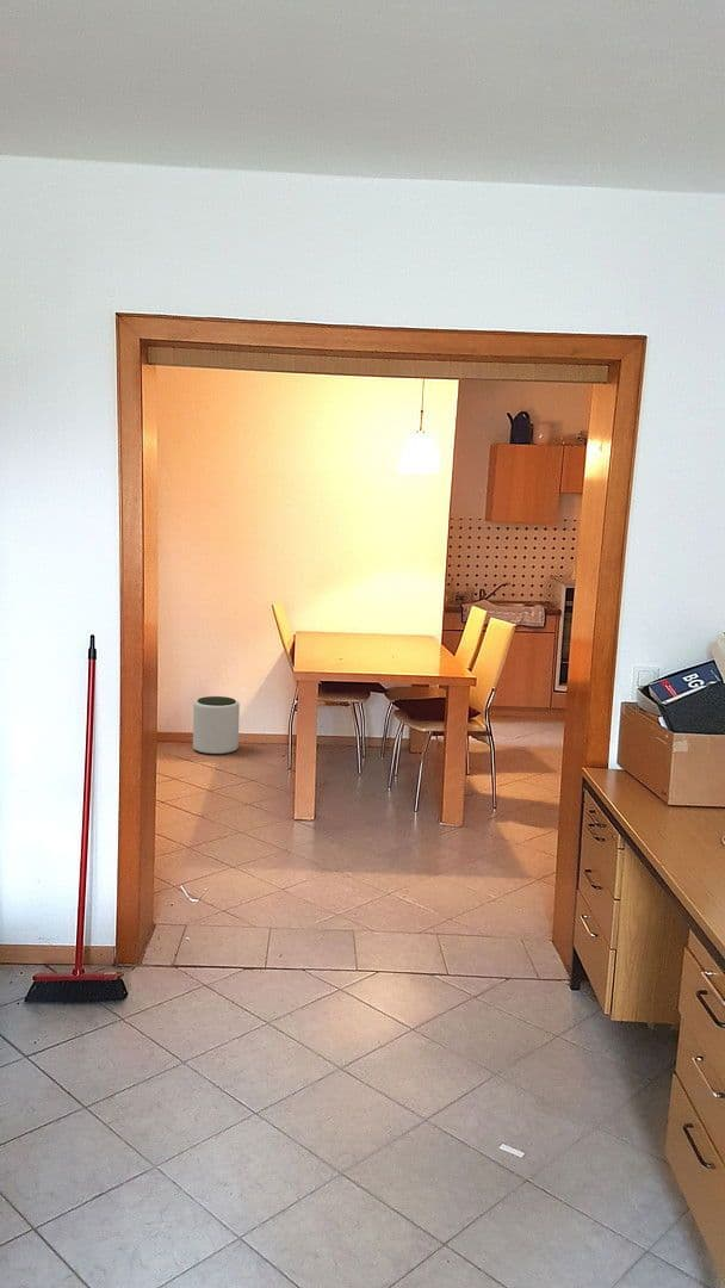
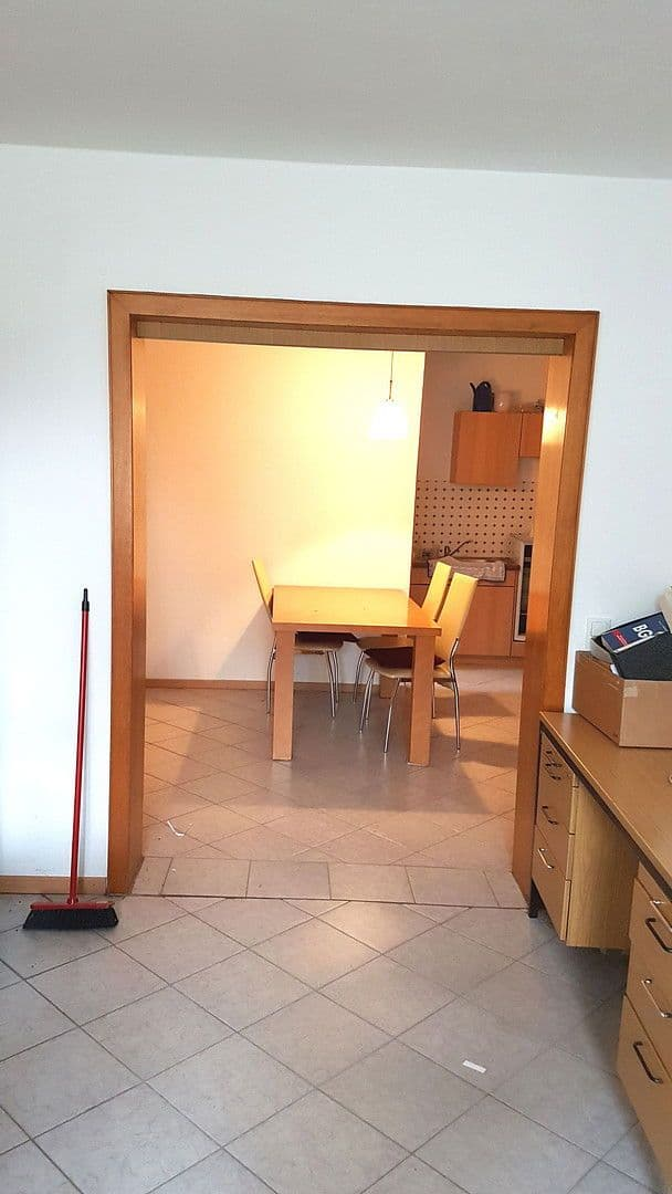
- plant pot [192,695,241,756]
